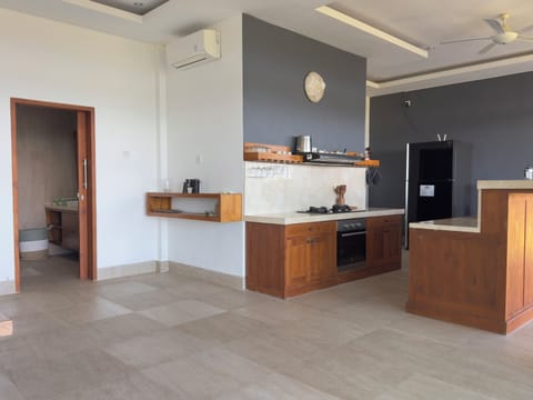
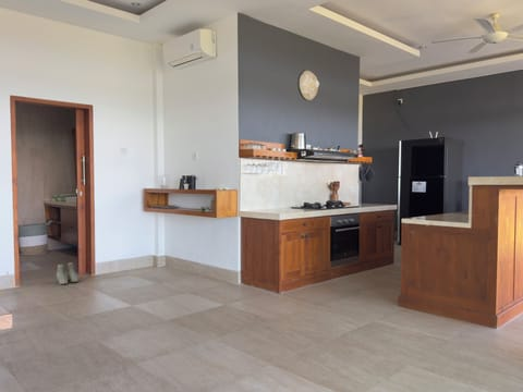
+ boots [56,260,80,285]
